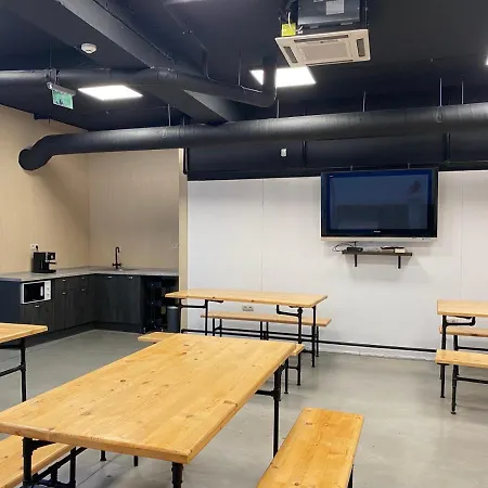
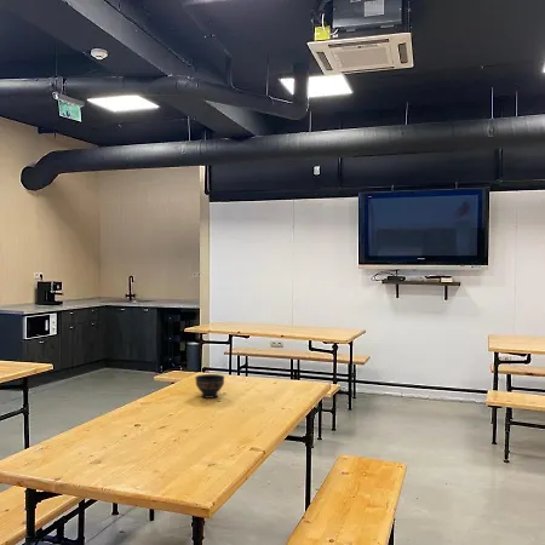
+ bowl [194,373,225,400]
